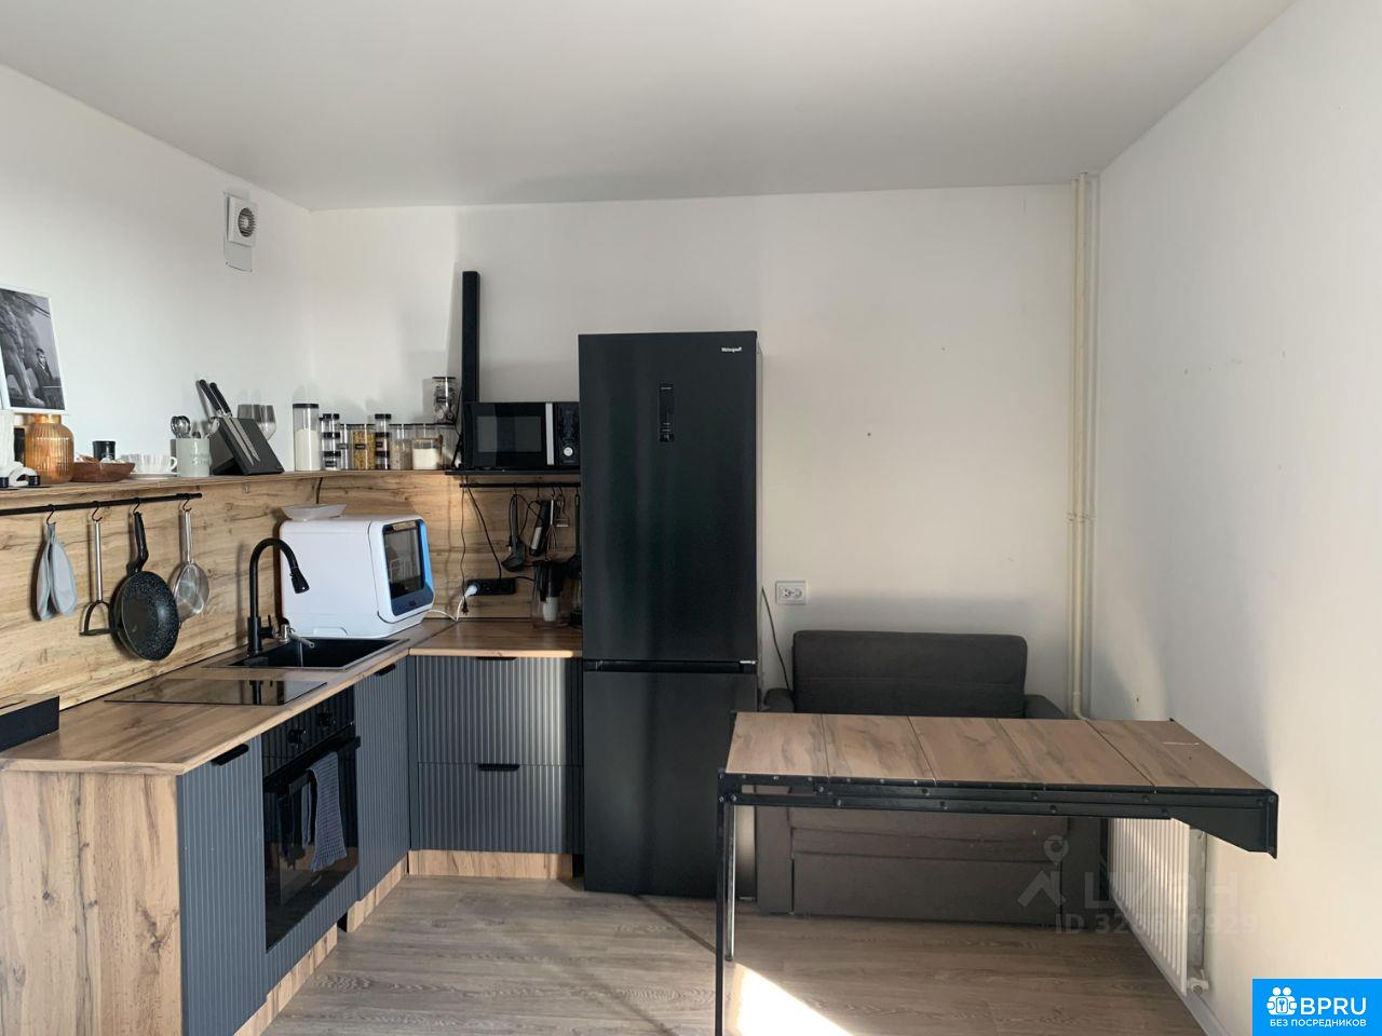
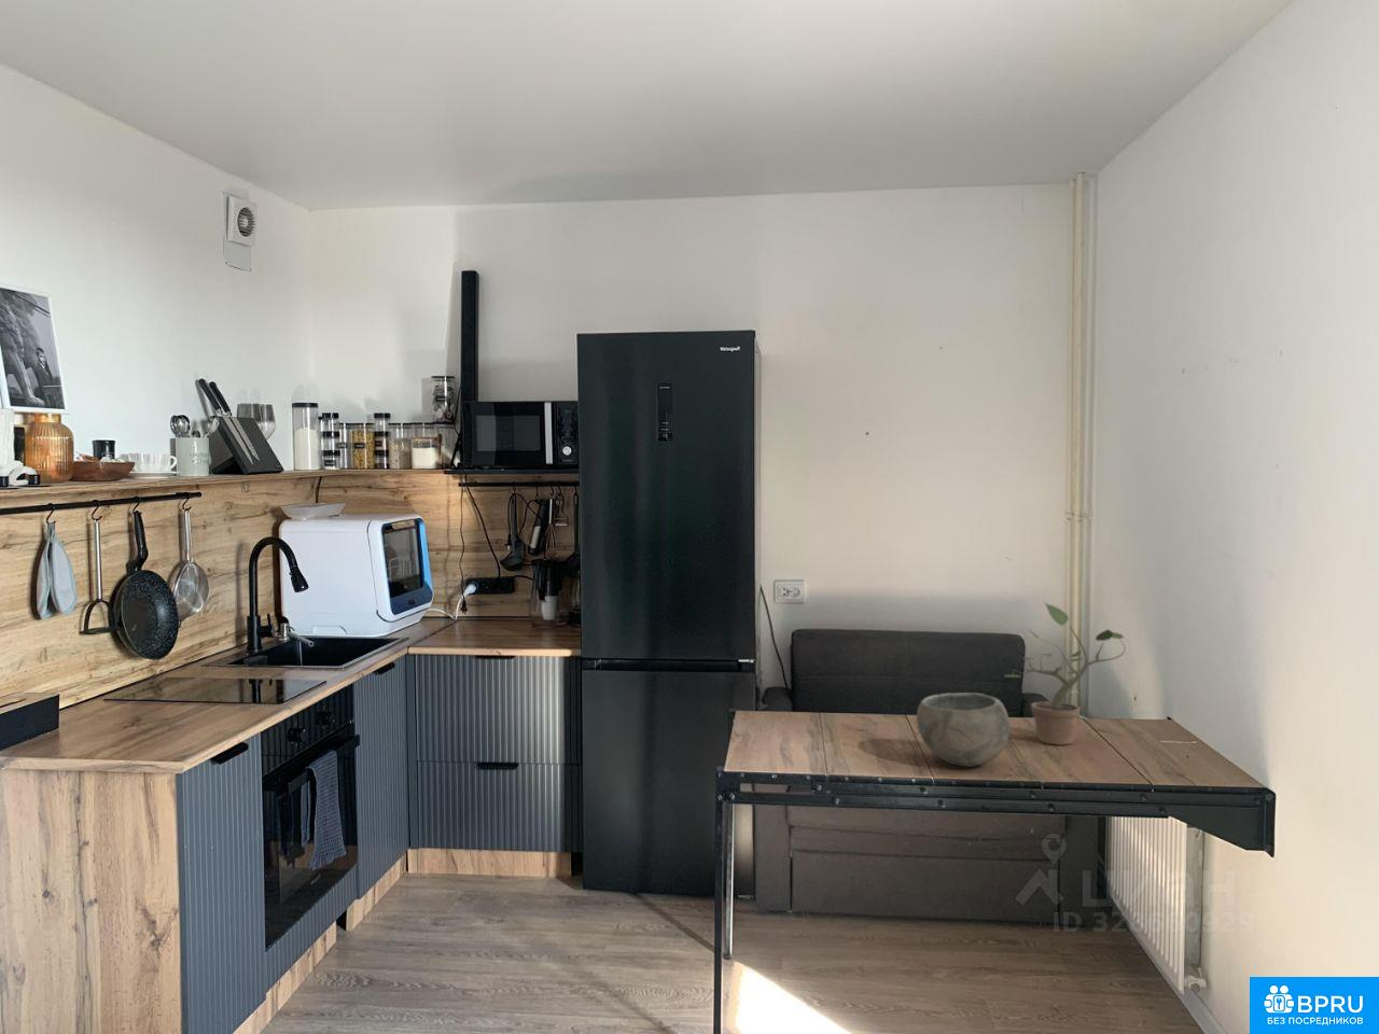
+ potted plant [1003,601,1127,746]
+ bowl [915,692,1012,768]
